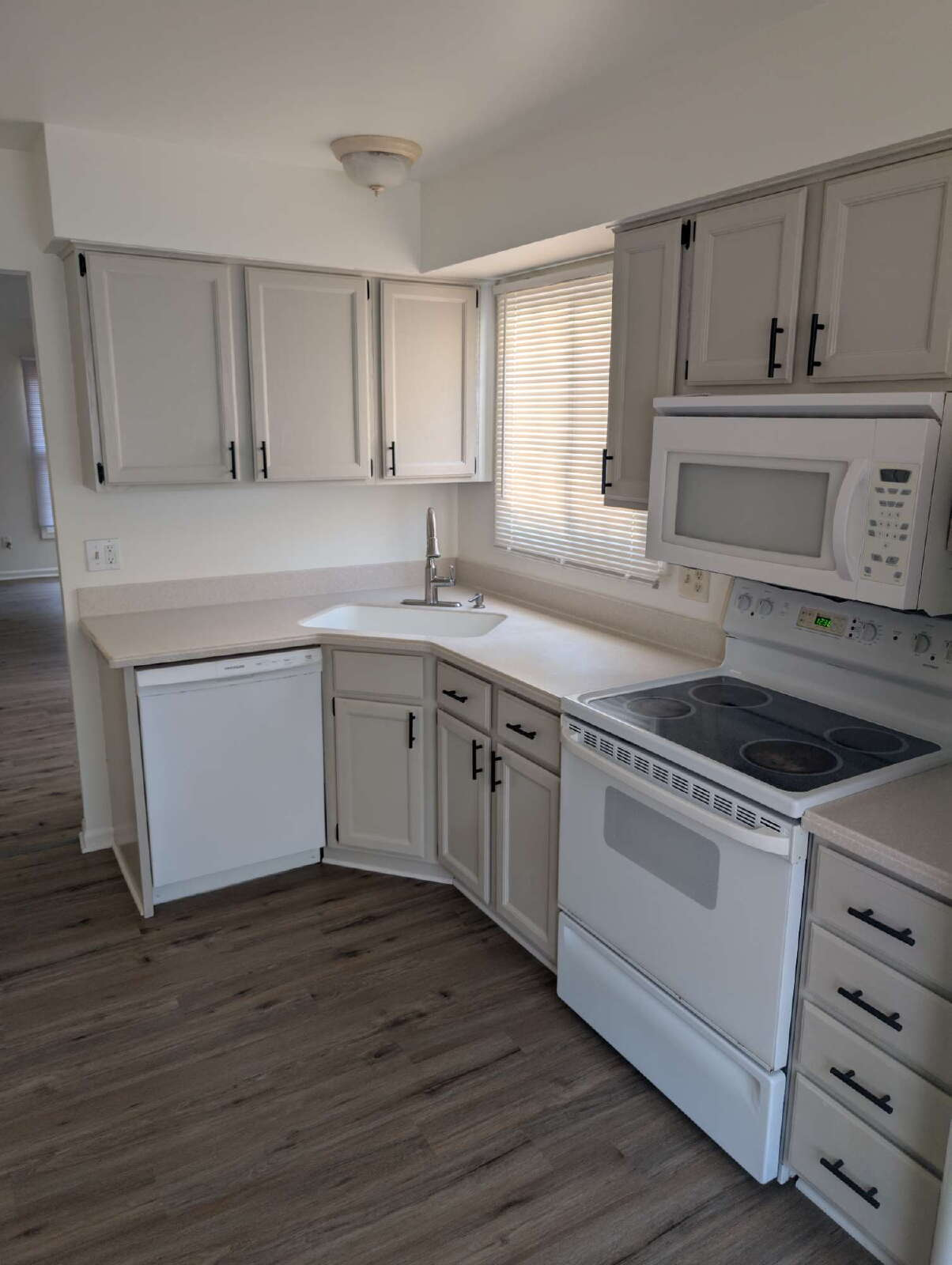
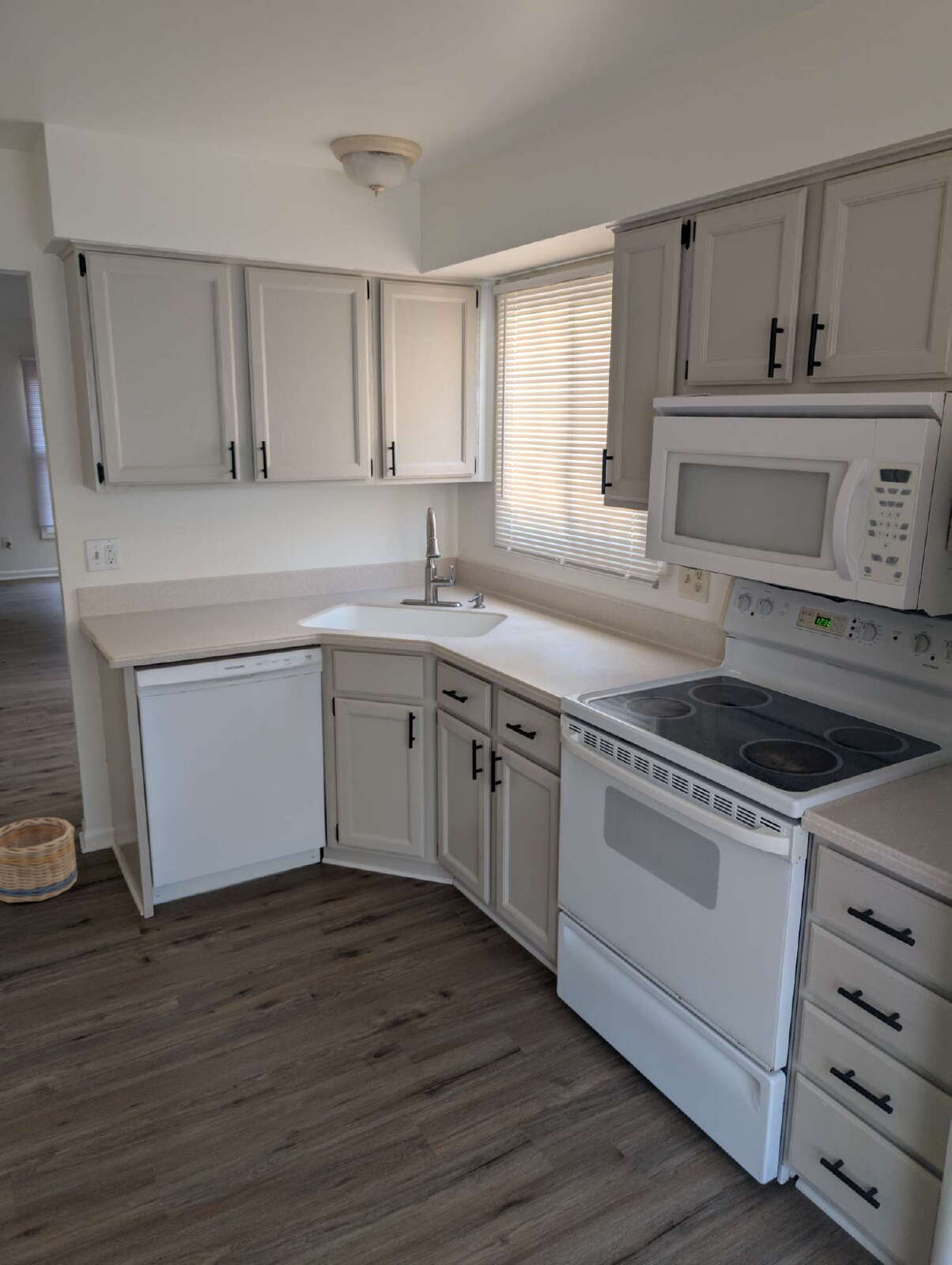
+ basket [0,817,78,904]
